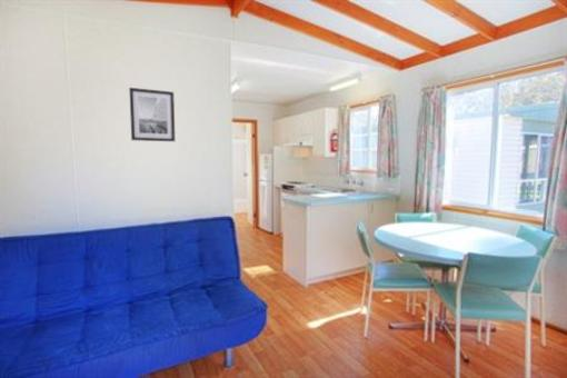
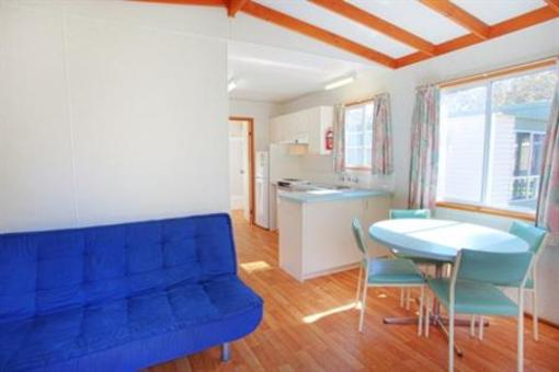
- wall art [128,87,176,142]
